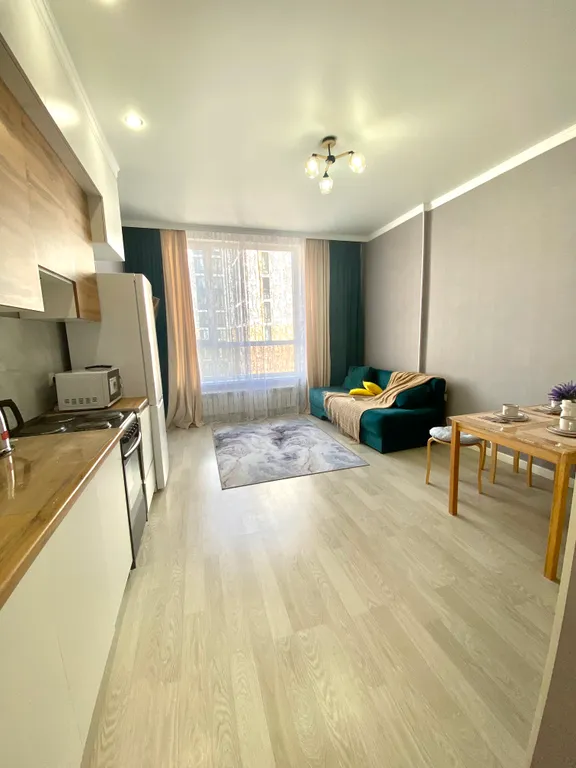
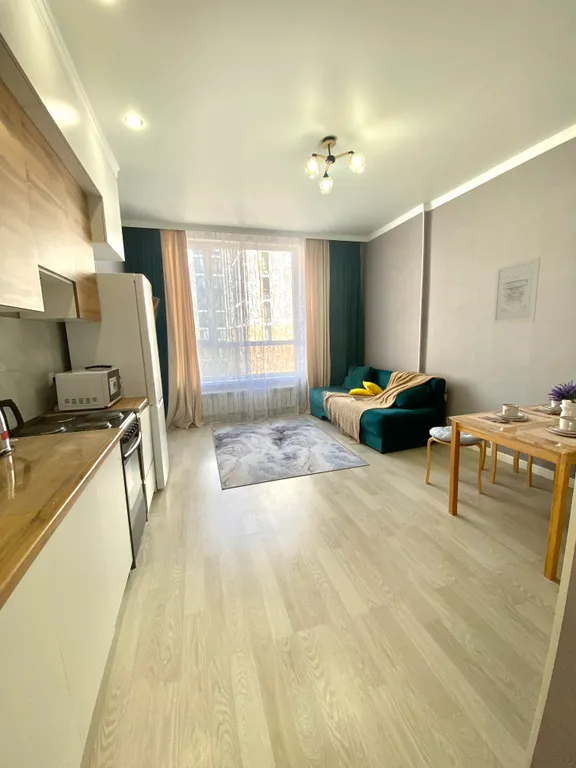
+ wall art [491,256,541,325]
